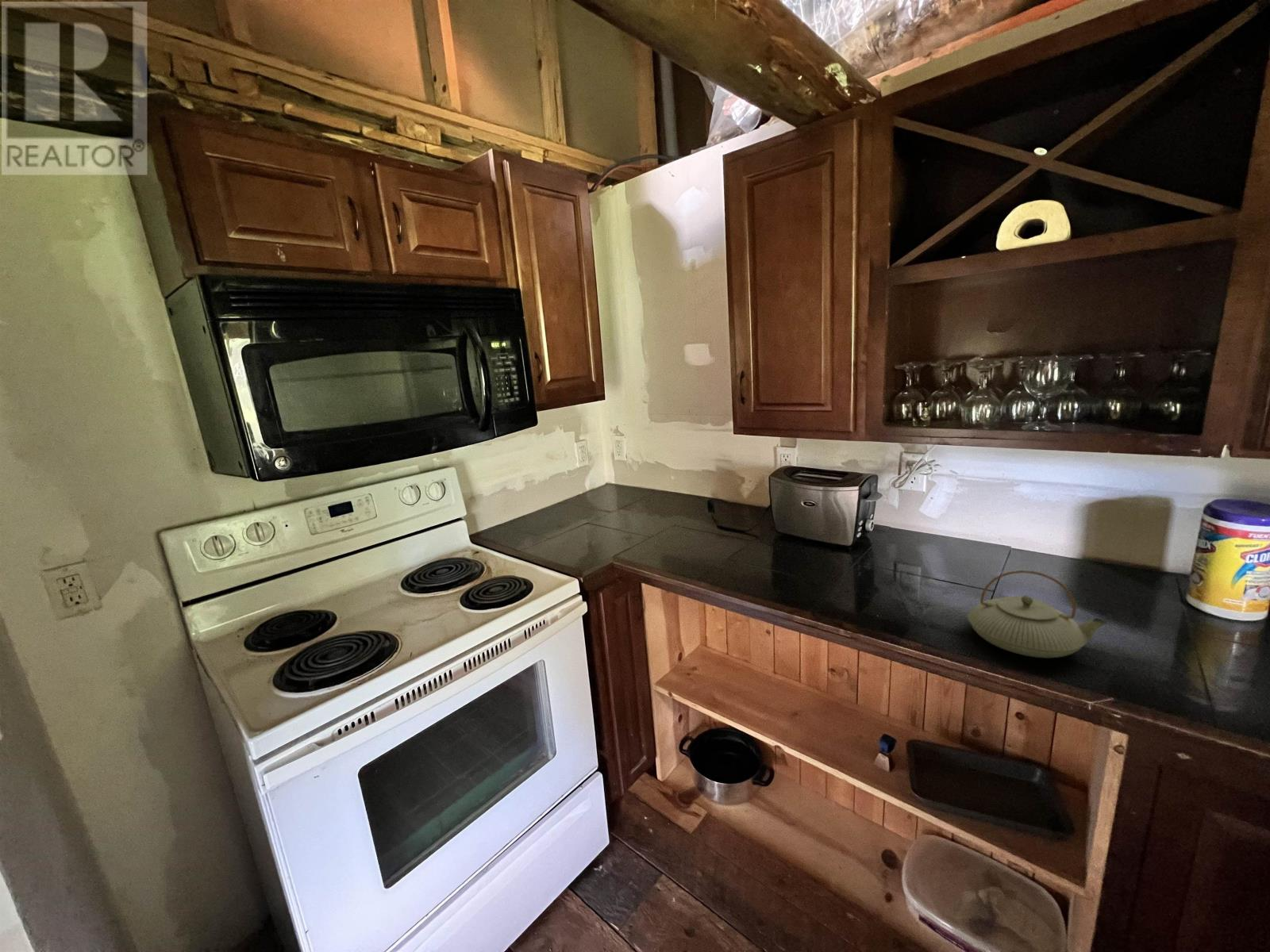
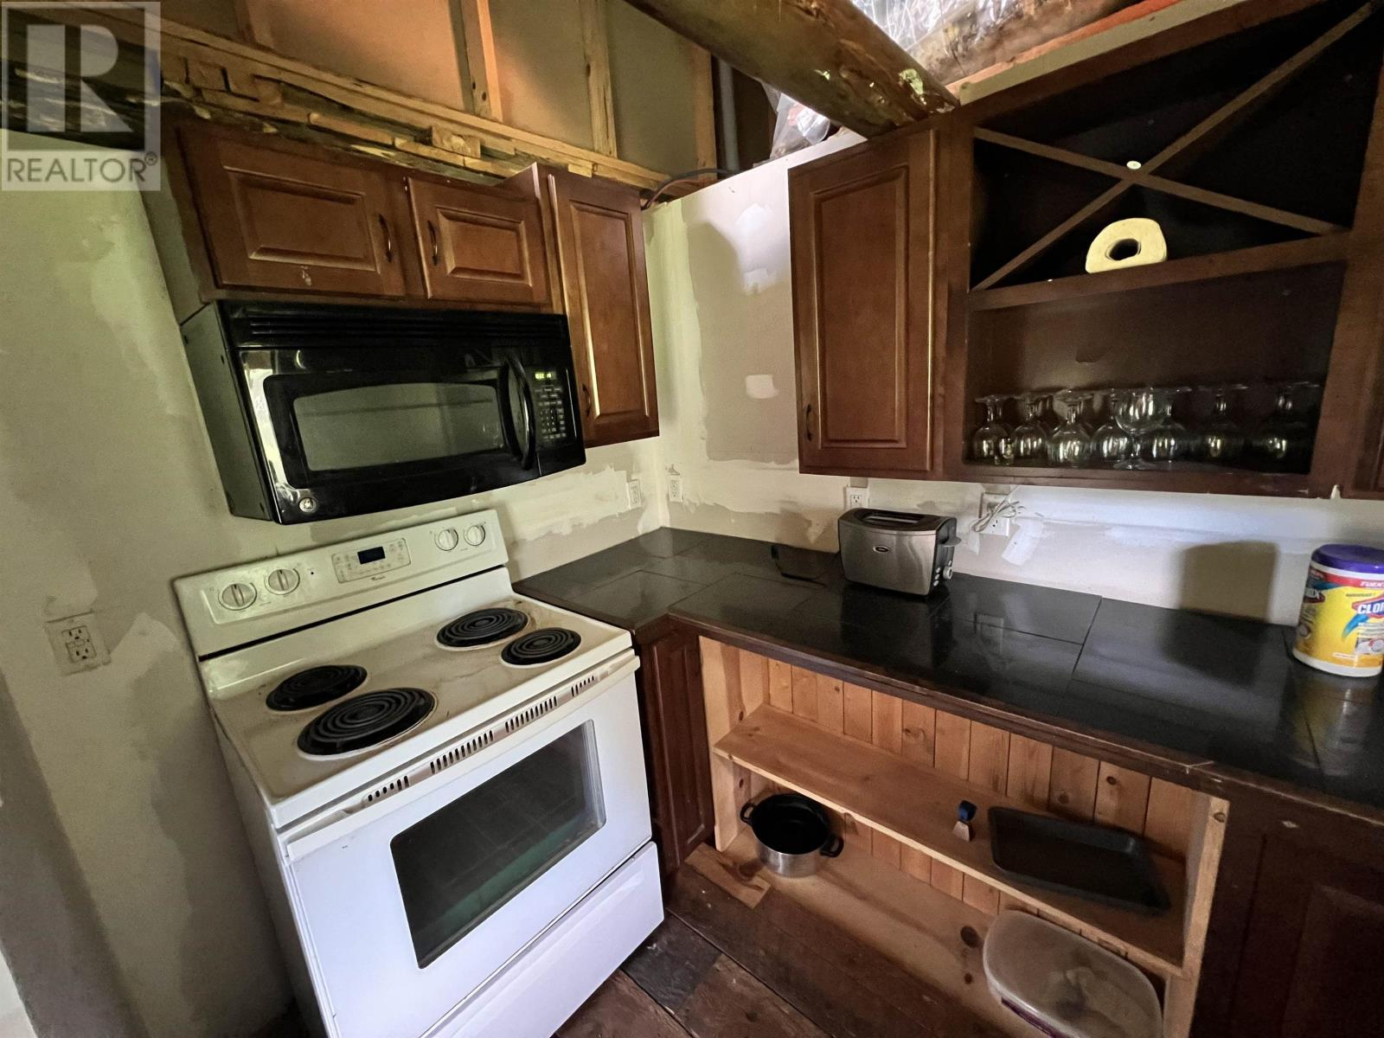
- teapot [966,570,1109,658]
